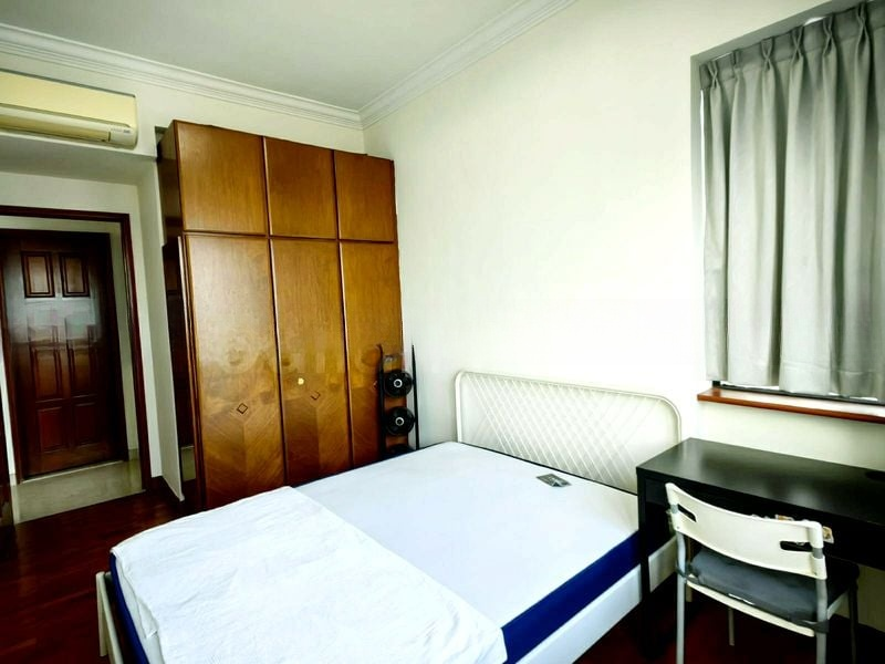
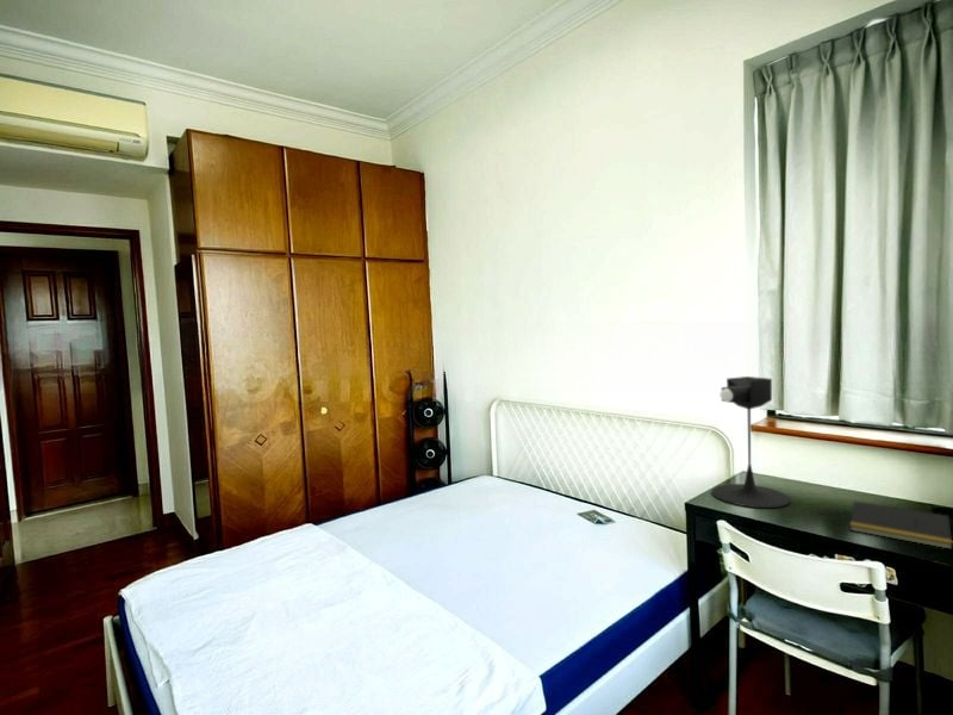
+ notepad [849,500,953,551]
+ desk lamp [710,375,792,509]
